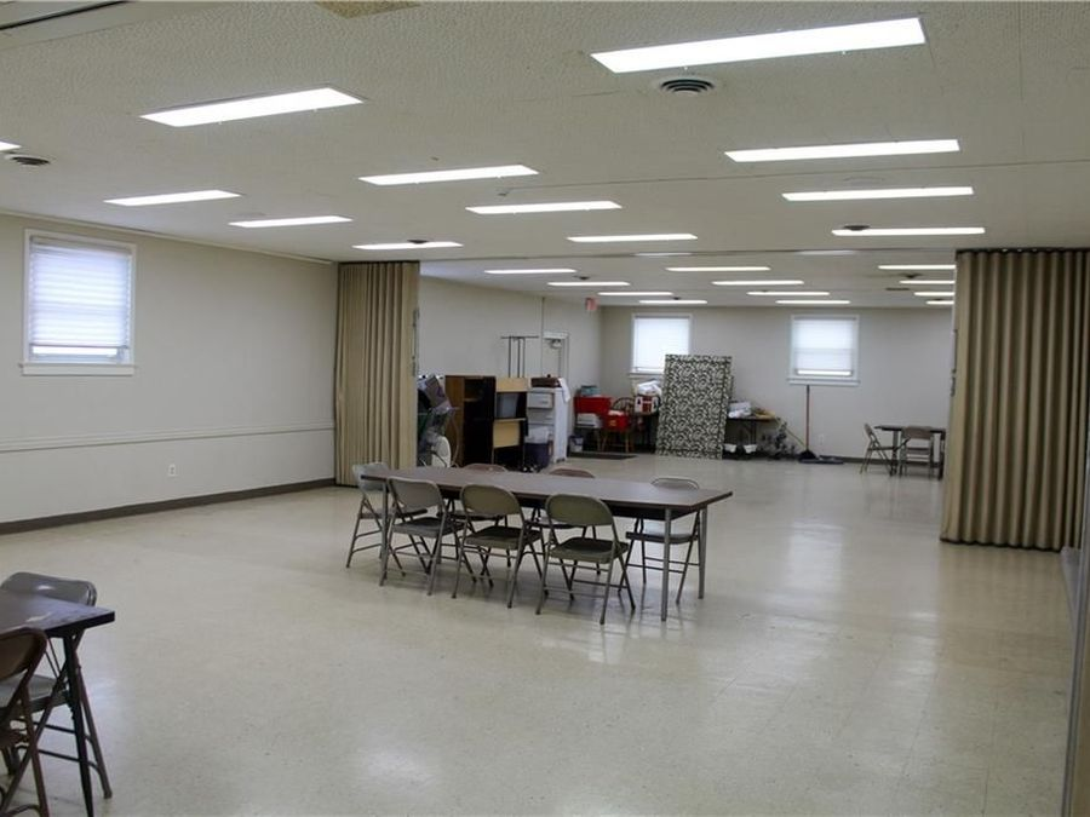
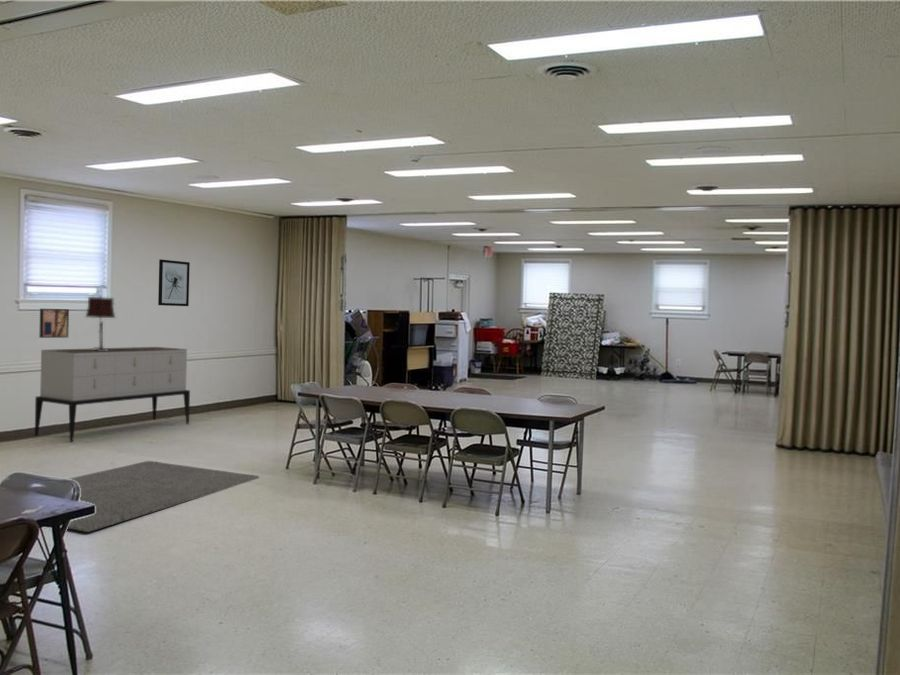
+ wall art [157,258,191,307]
+ rug [67,460,260,533]
+ sideboard [34,346,191,443]
+ table lamp [84,294,116,351]
+ wall art [38,308,70,339]
